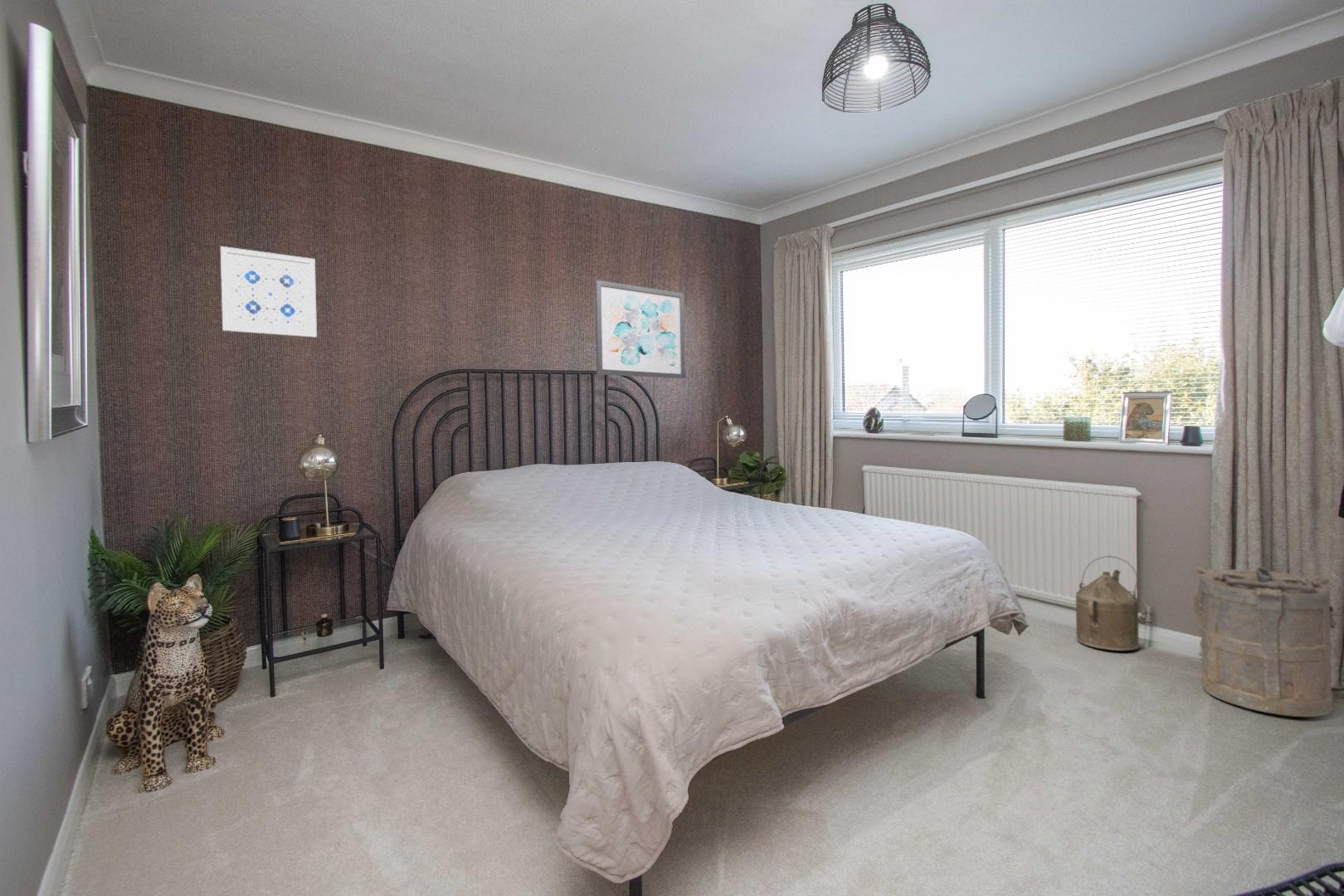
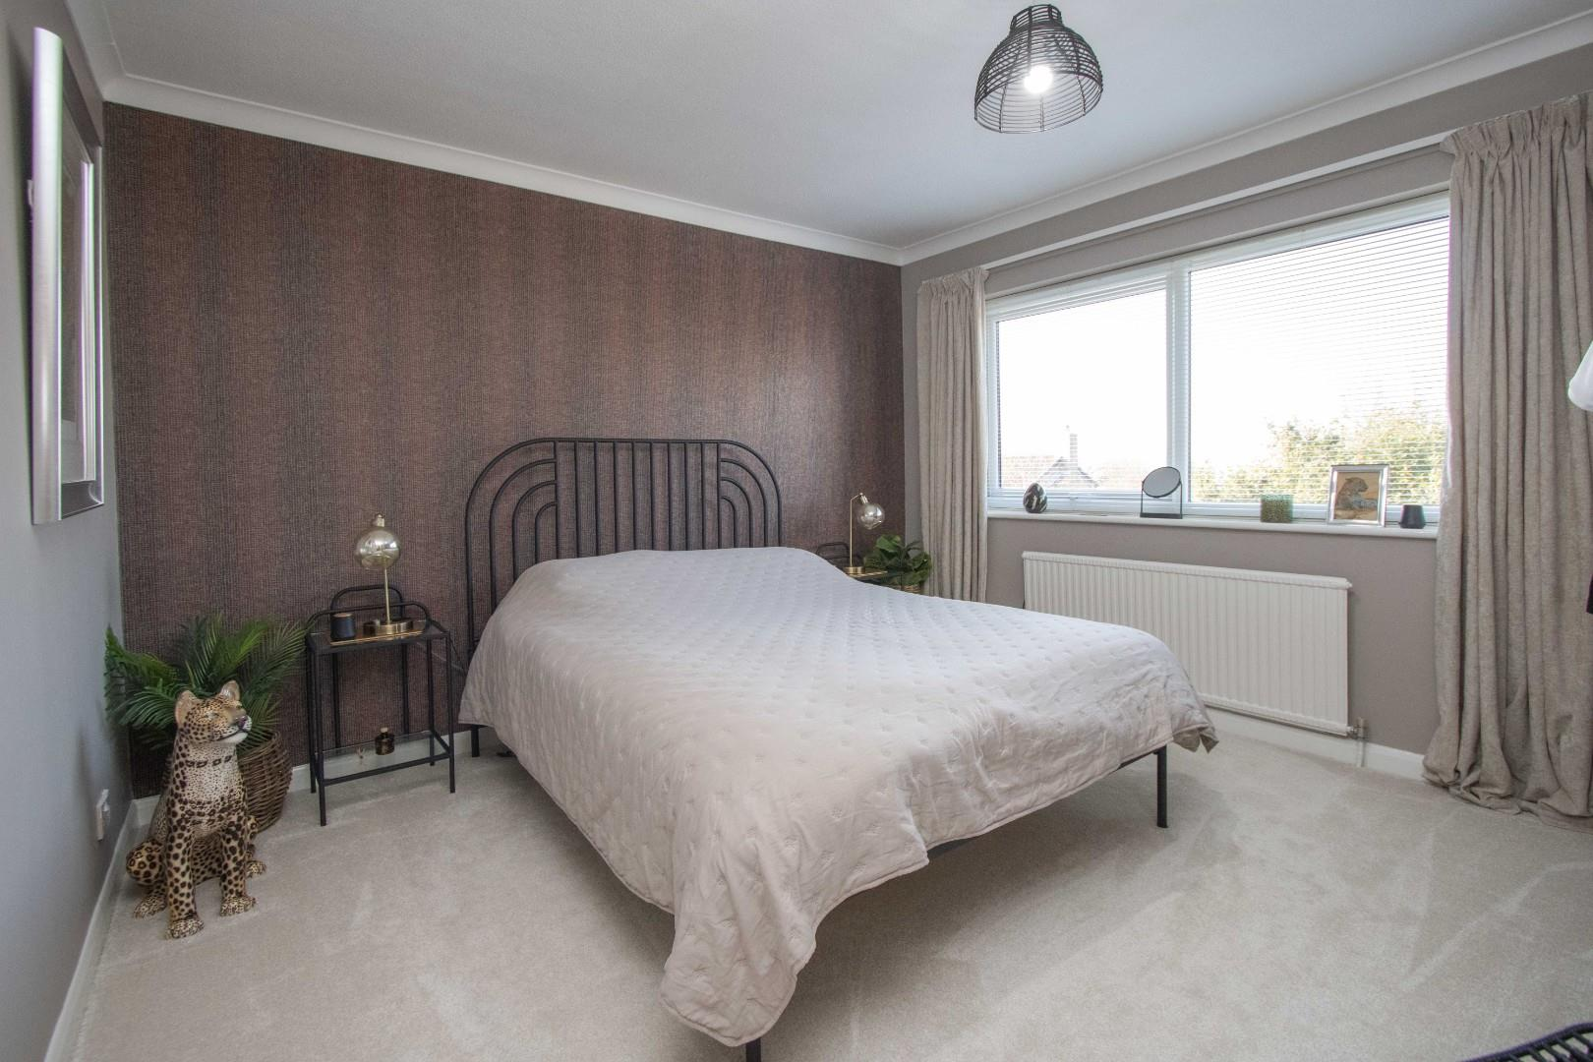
- wall art [594,280,686,380]
- wall art [220,246,318,338]
- watering can [1075,555,1140,651]
- laundry hamper [1192,565,1341,718]
